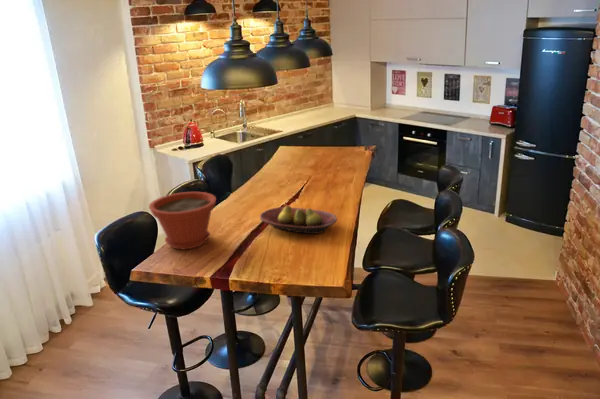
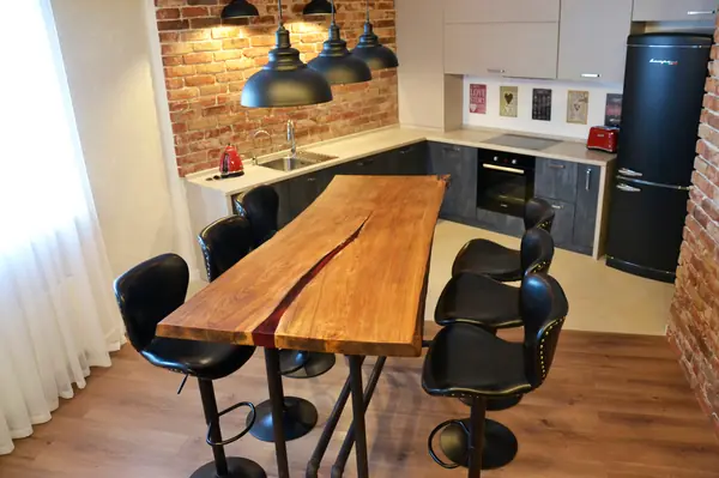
- fruit bowl [259,204,338,235]
- plant pot [148,191,217,250]
